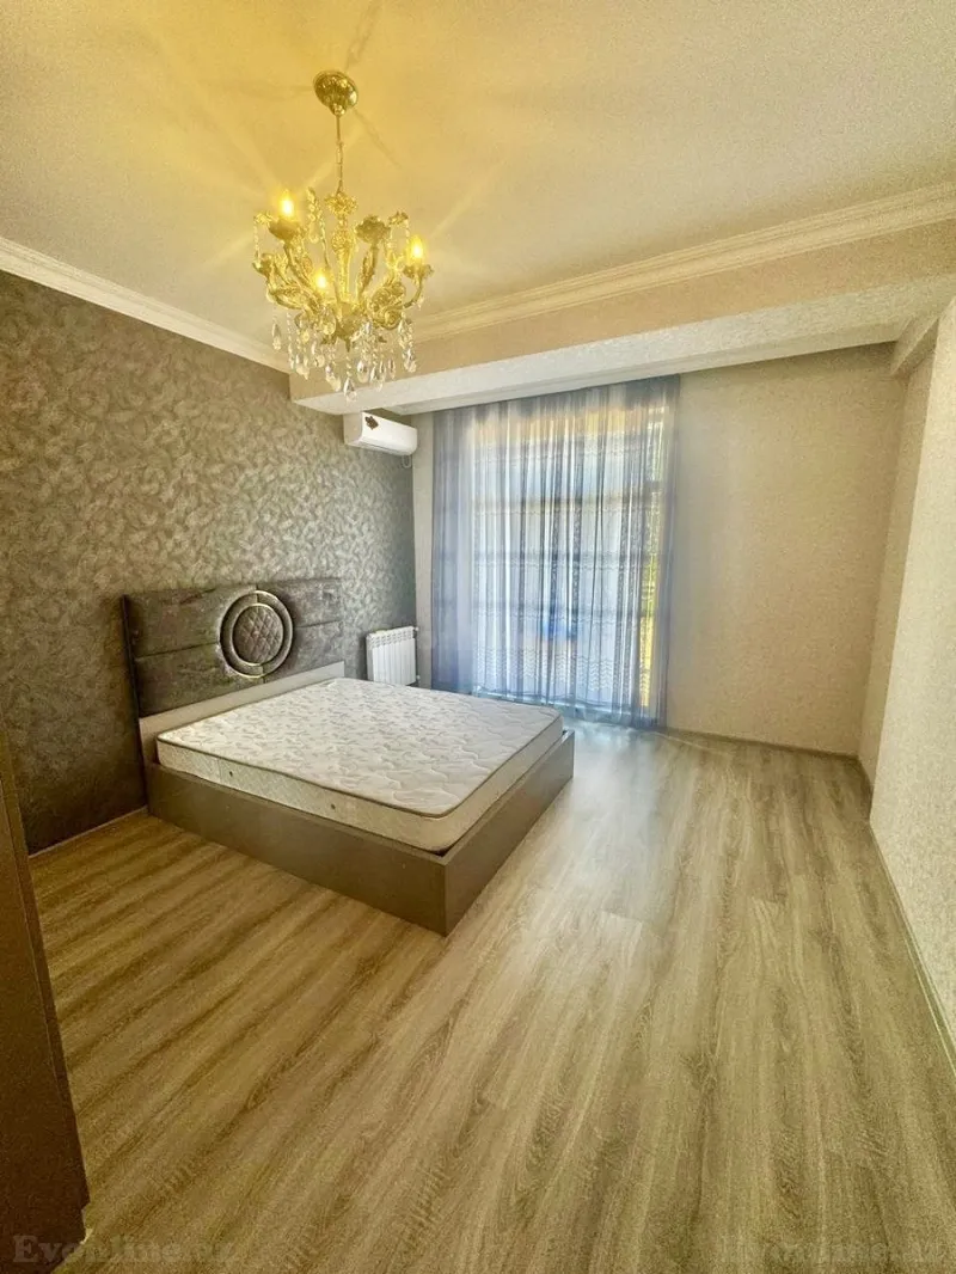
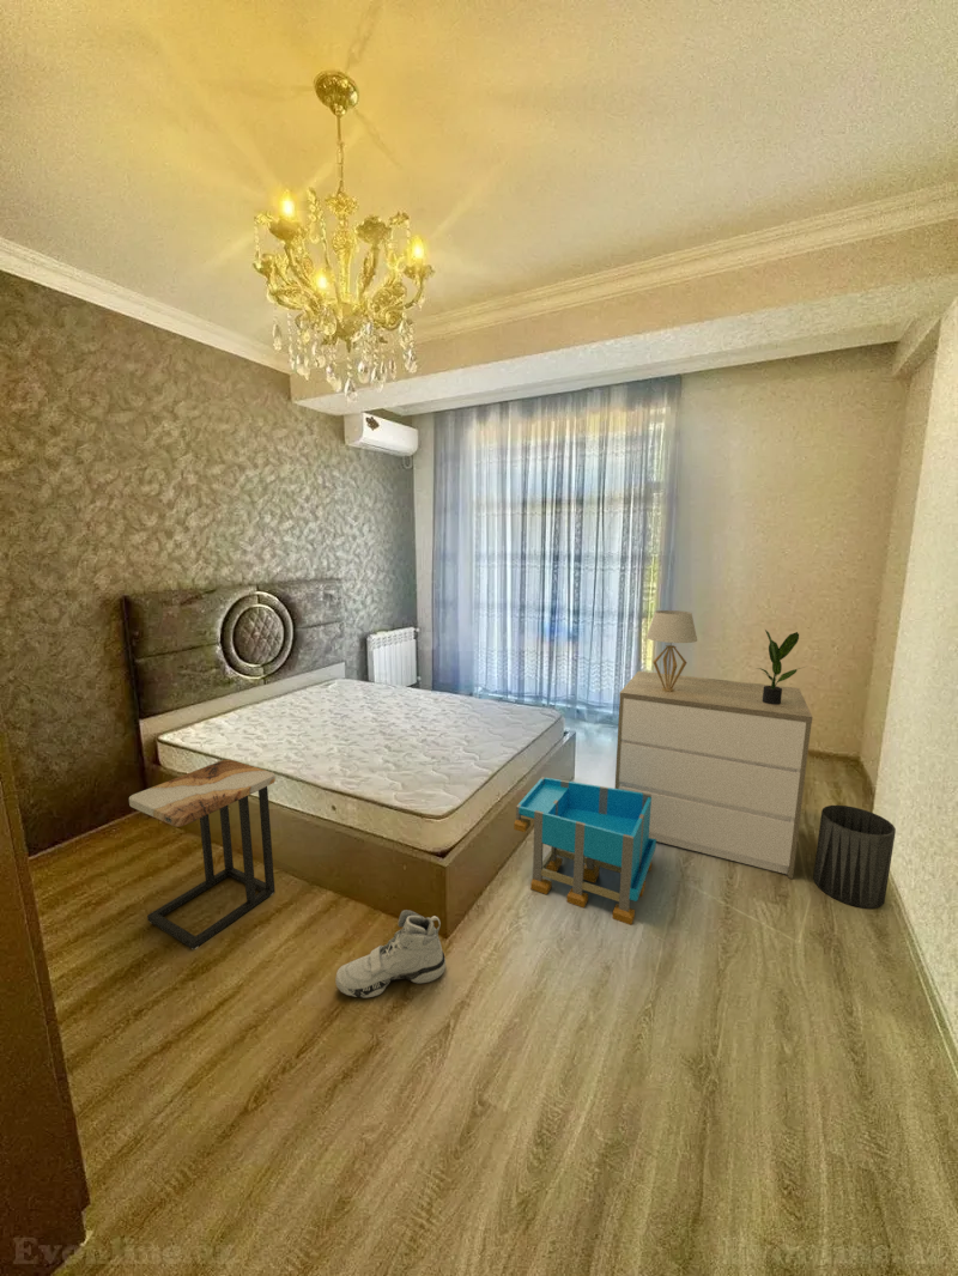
+ dresser [614,670,813,880]
+ potted plant [754,628,810,705]
+ storage bin [513,776,657,926]
+ sneaker [334,909,447,999]
+ table lamp [645,609,698,692]
+ trash can [812,804,897,910]
+ side table [128,758,277,950]
